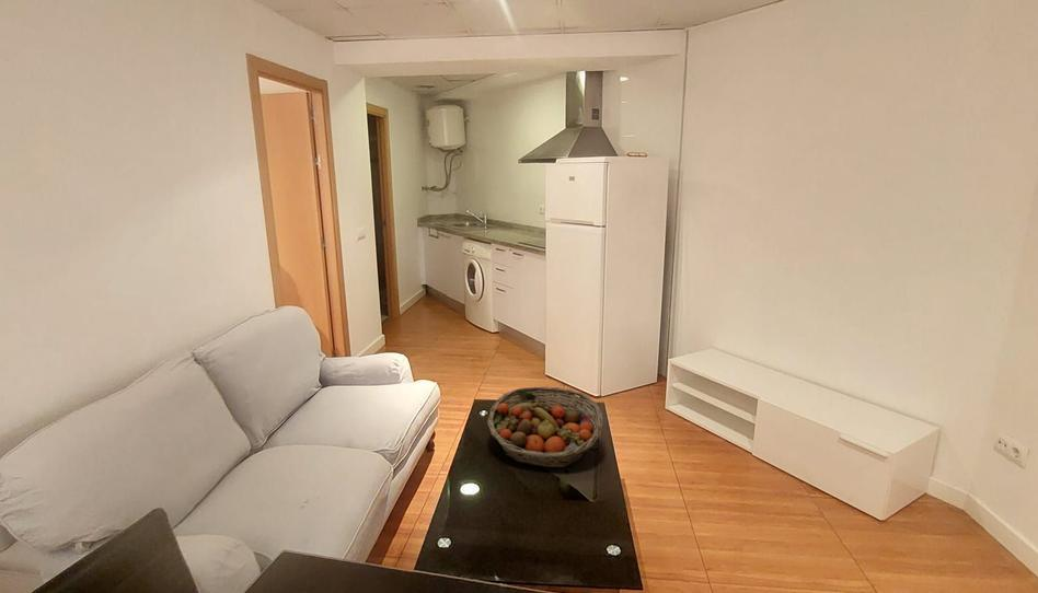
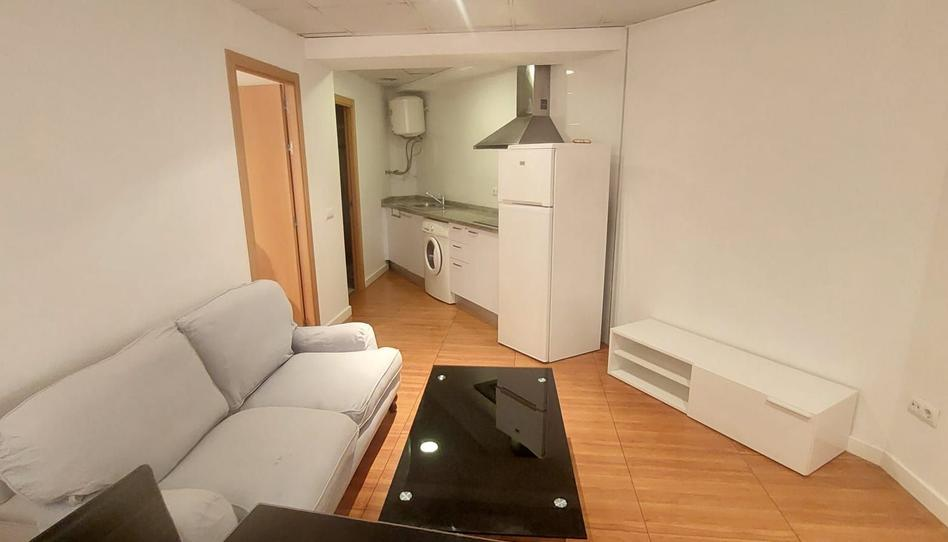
- fruit basket [486,386,604,468]
